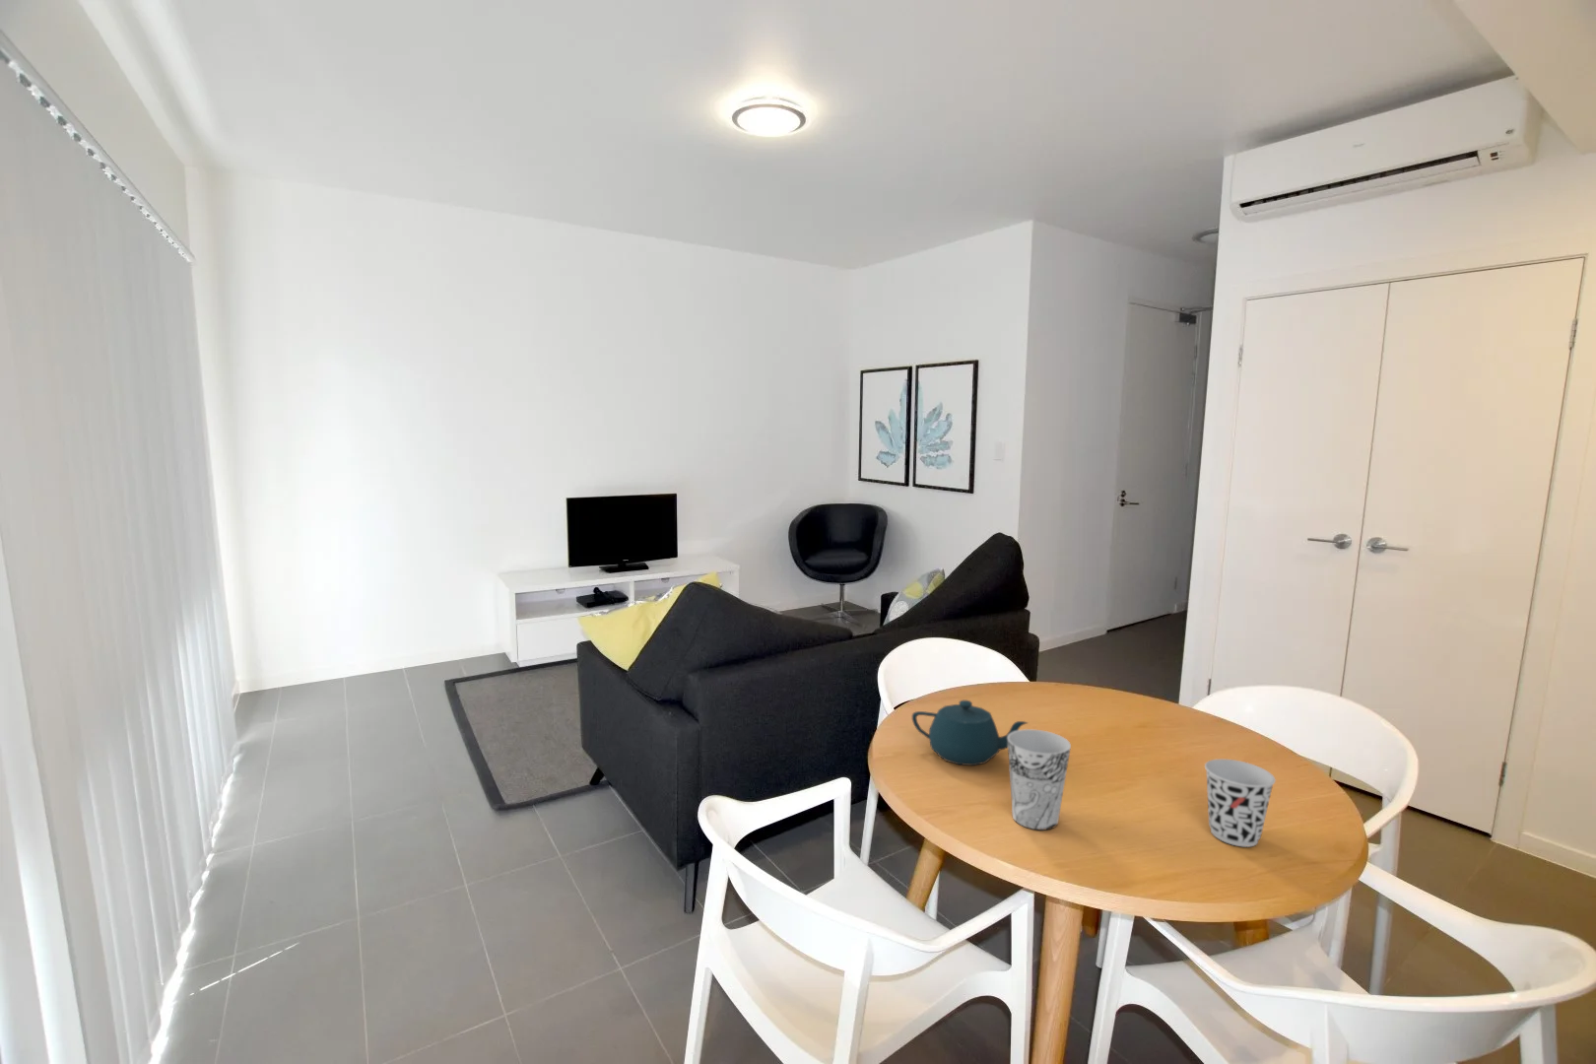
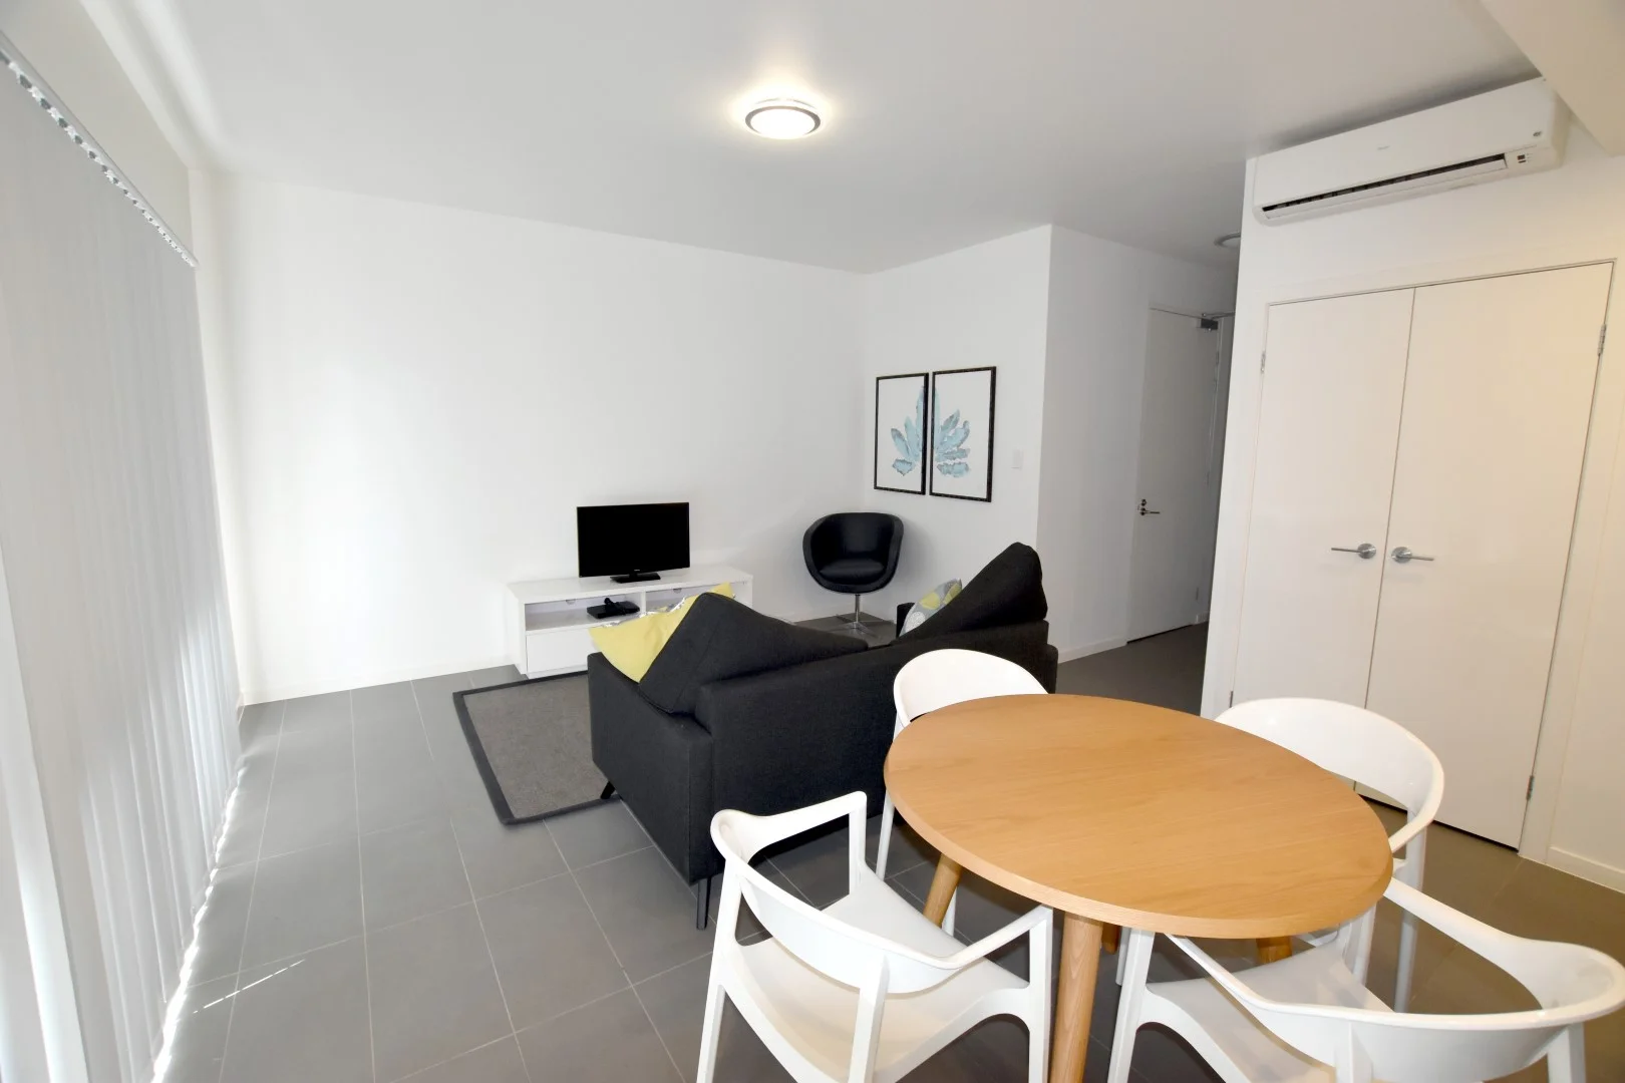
- cup [1204,758,1277,848]
- cup [1007,728,1072,831]
- teapot [911,699,1030,766]
